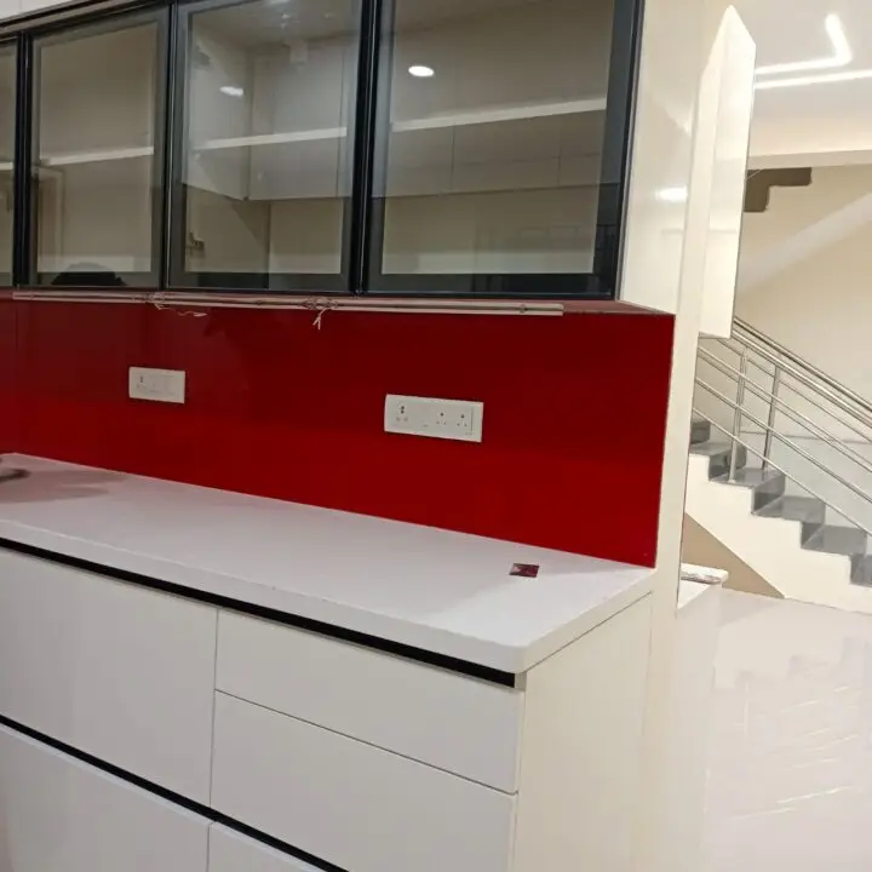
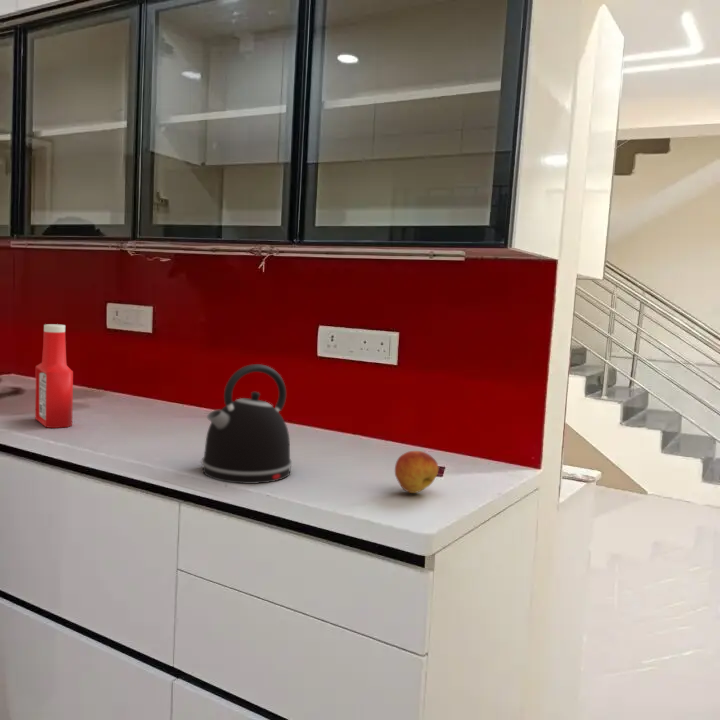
+ fruit [394,450,439,494]
+ kettle [200,363,293,485]
+ soap bottle [34,323,74,429]
